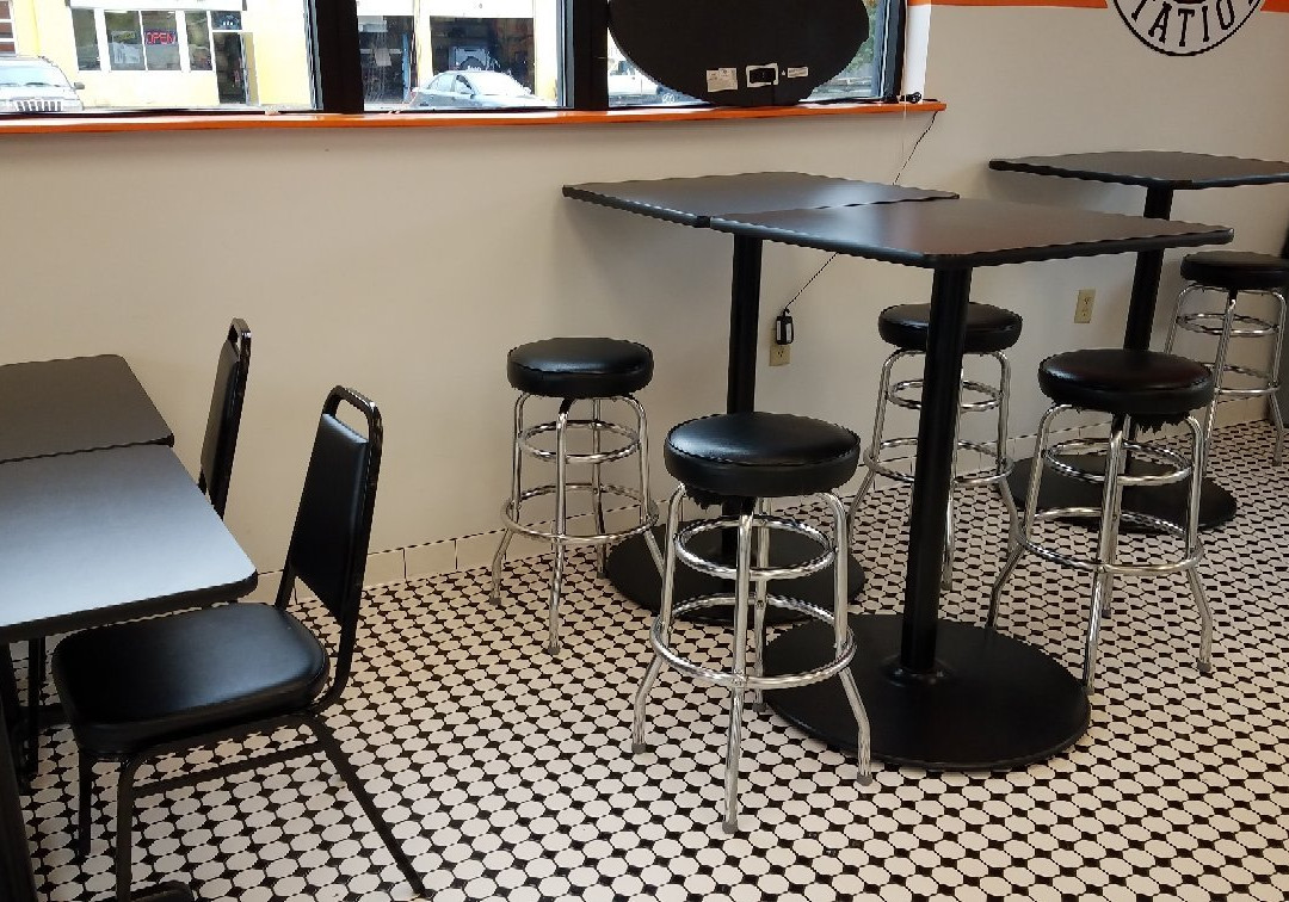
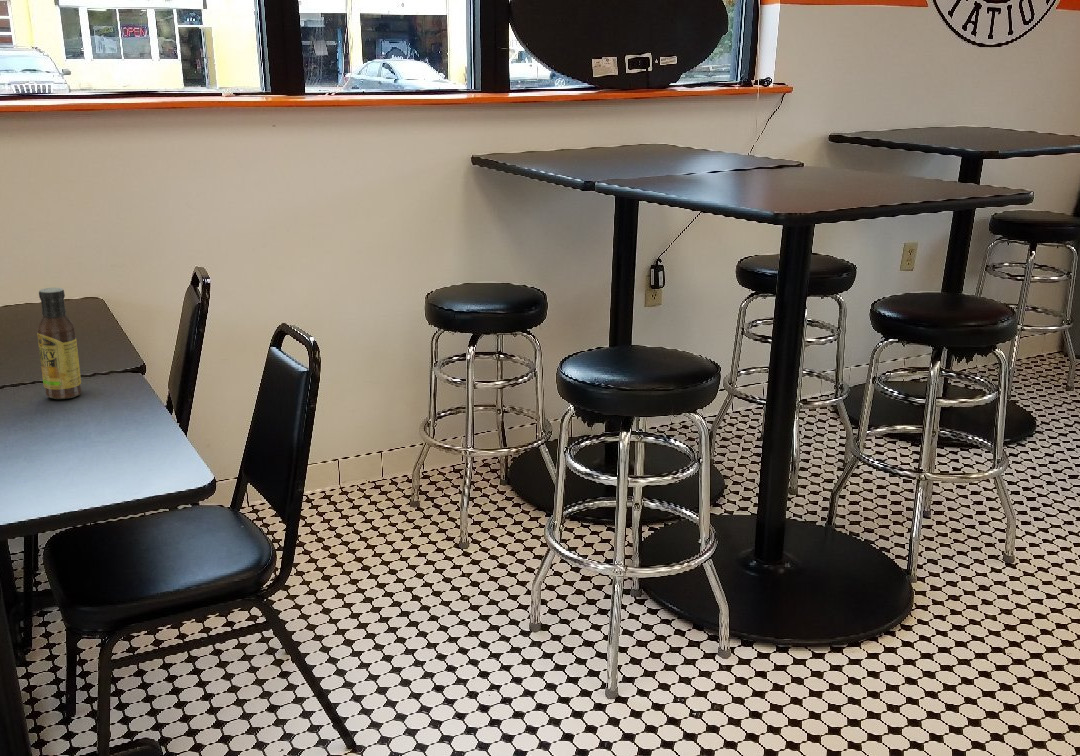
+ sauce bottle [36,287,82,400]
